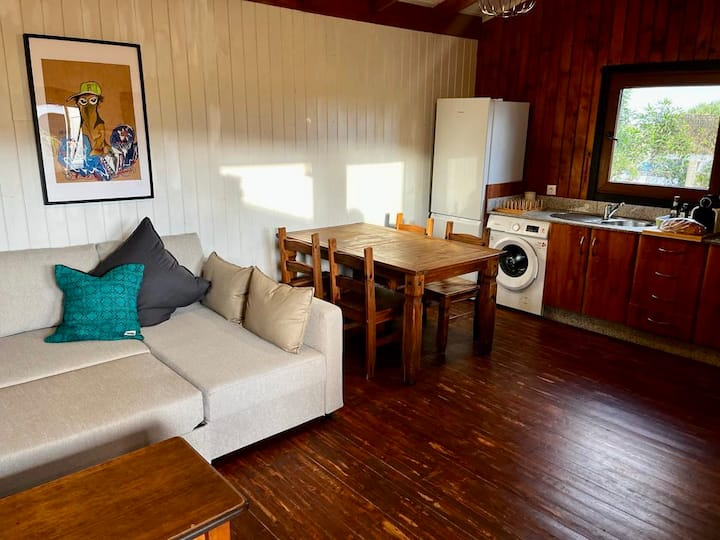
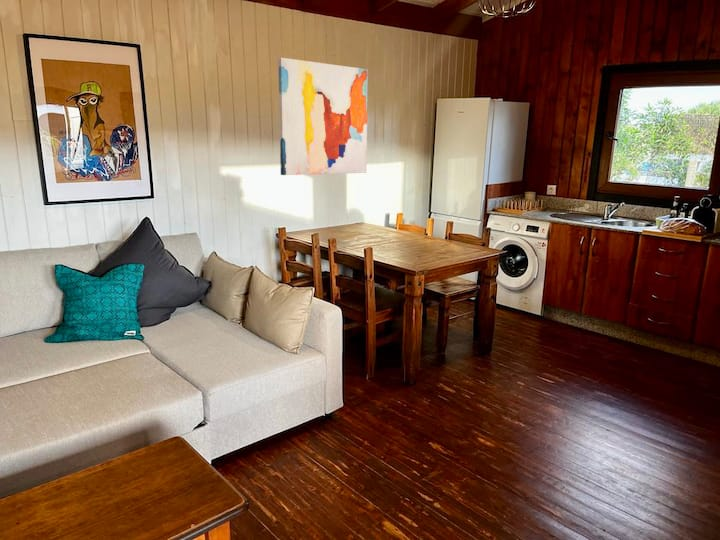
+ wall art [277,57,369,176]
